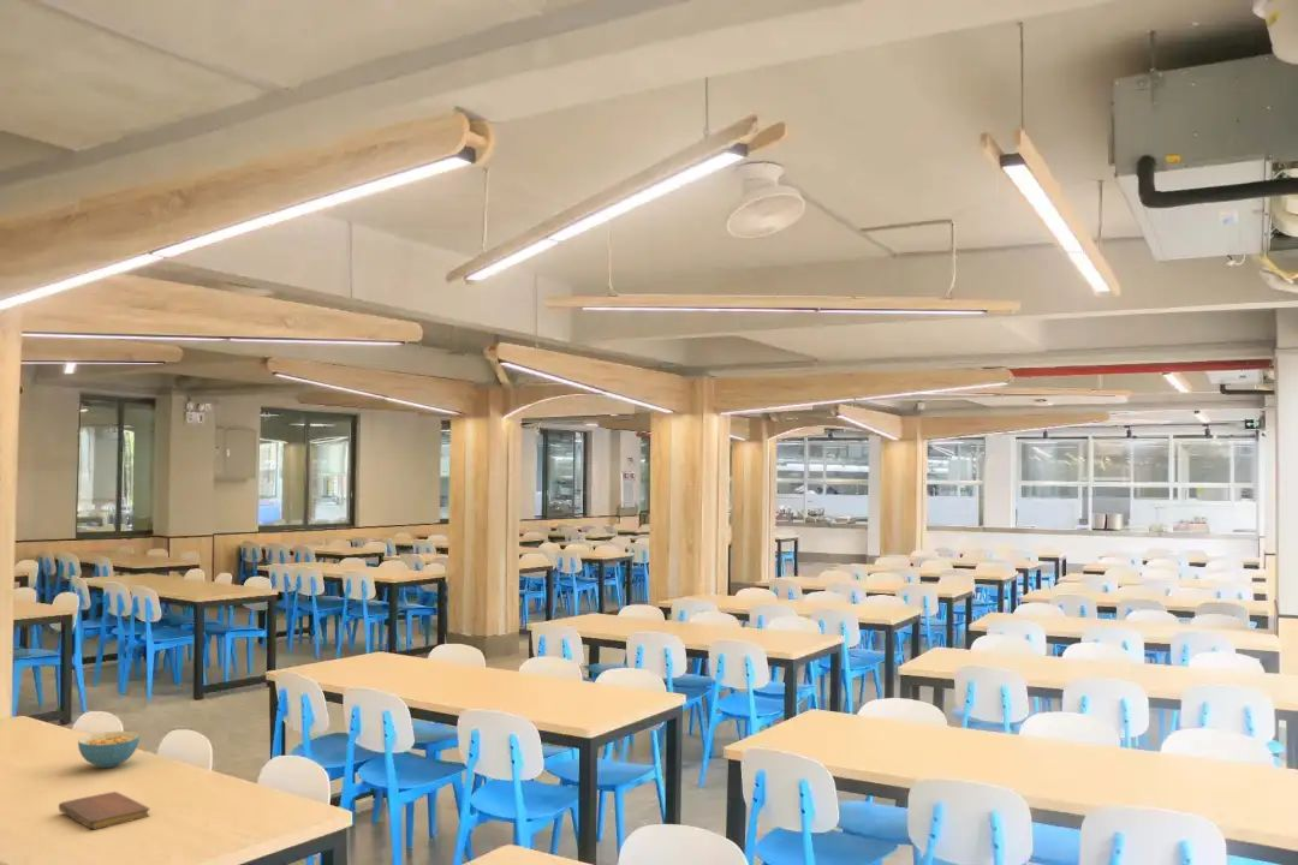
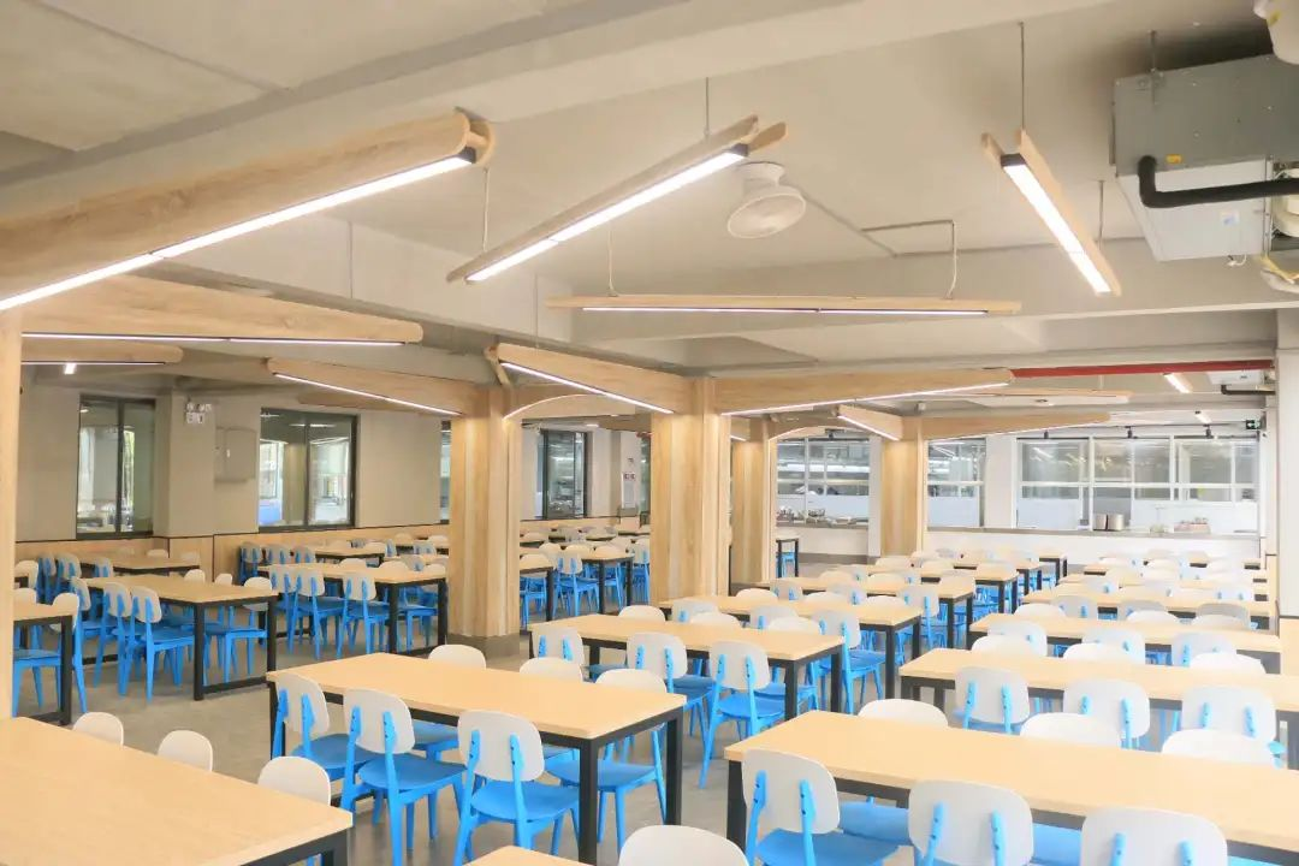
- cereal bowl [77,730,142,769]
- notebook [58,791,151,831]
